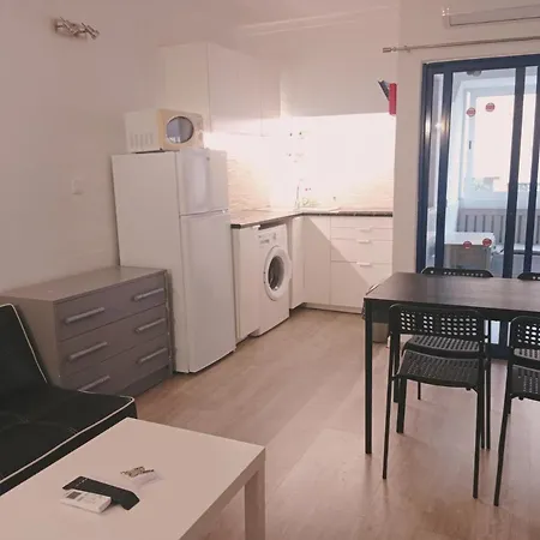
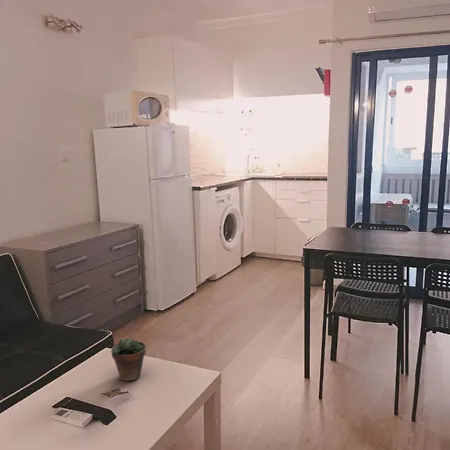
+ succulent plant [110,323,147,382]
